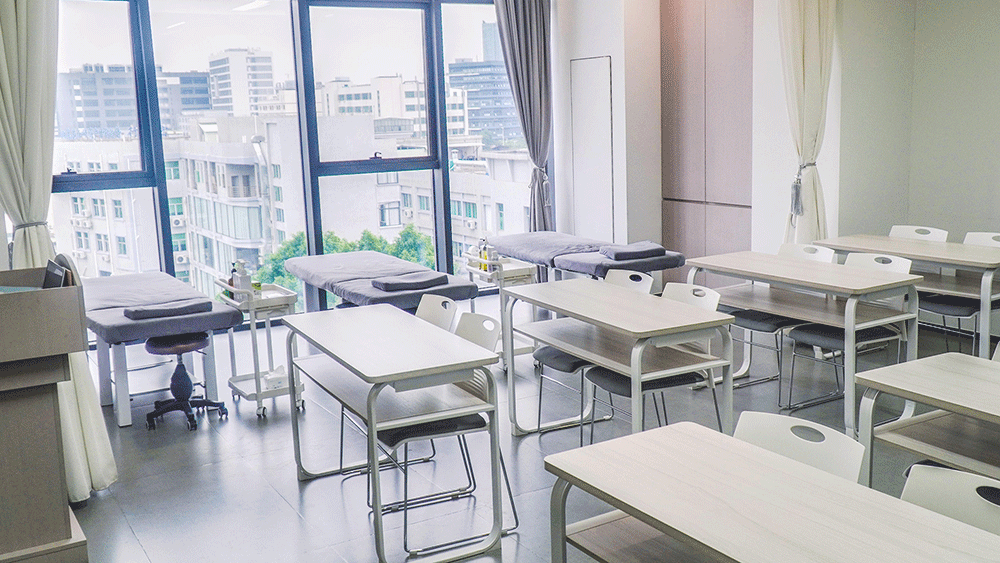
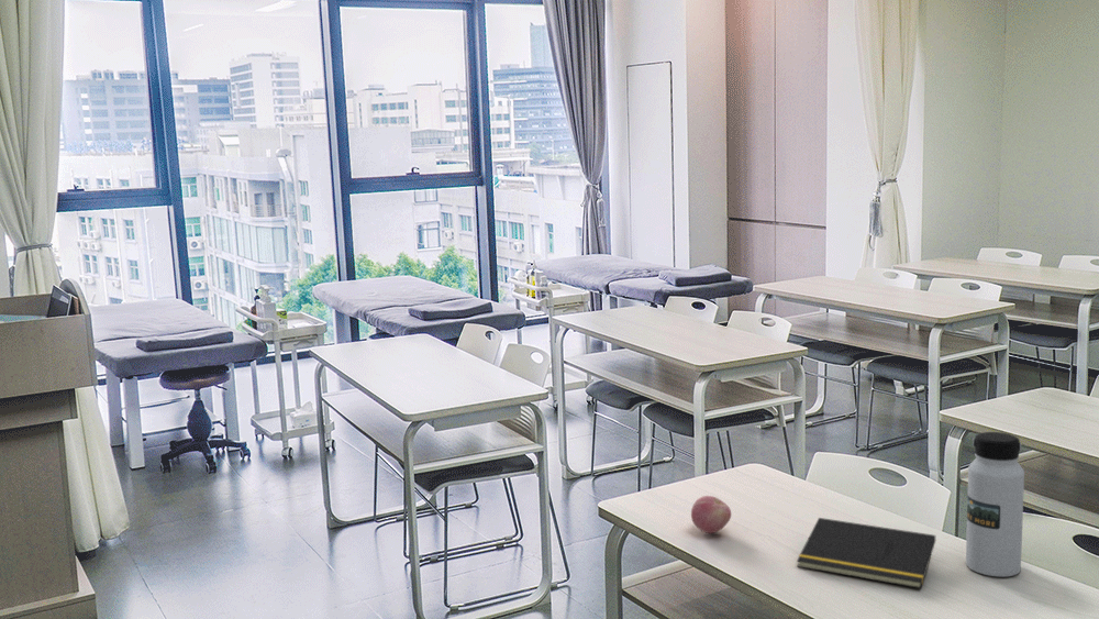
+ water bottle [965,431,1025,577]
+ apple [690,495,732,534]
+ notepad [796,517,936,589]
